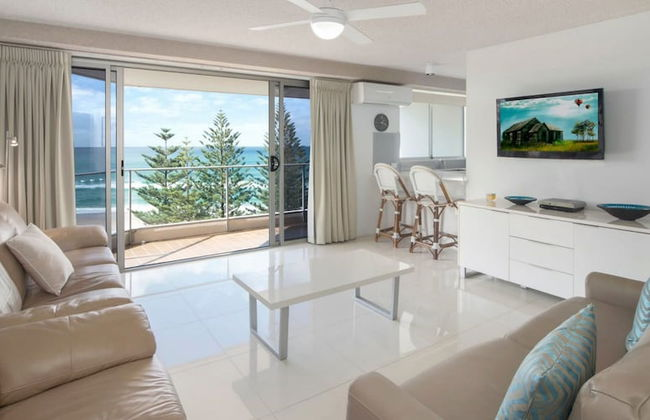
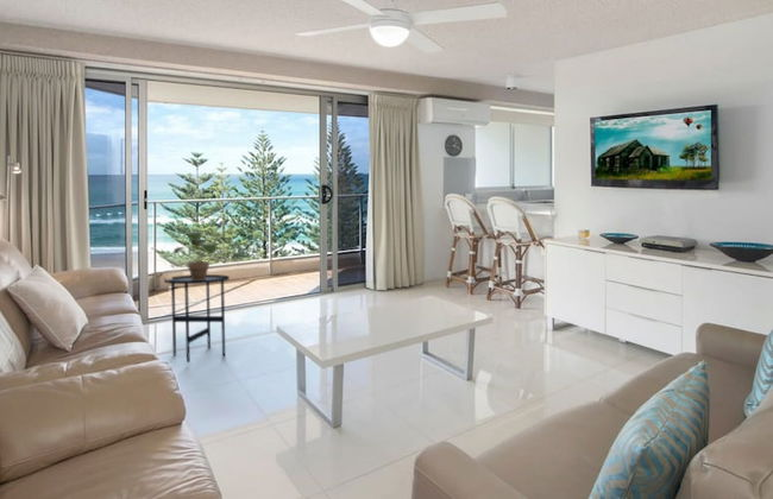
+ side table [163,273,231,364]
+ potted plant [172,230,218,280]
